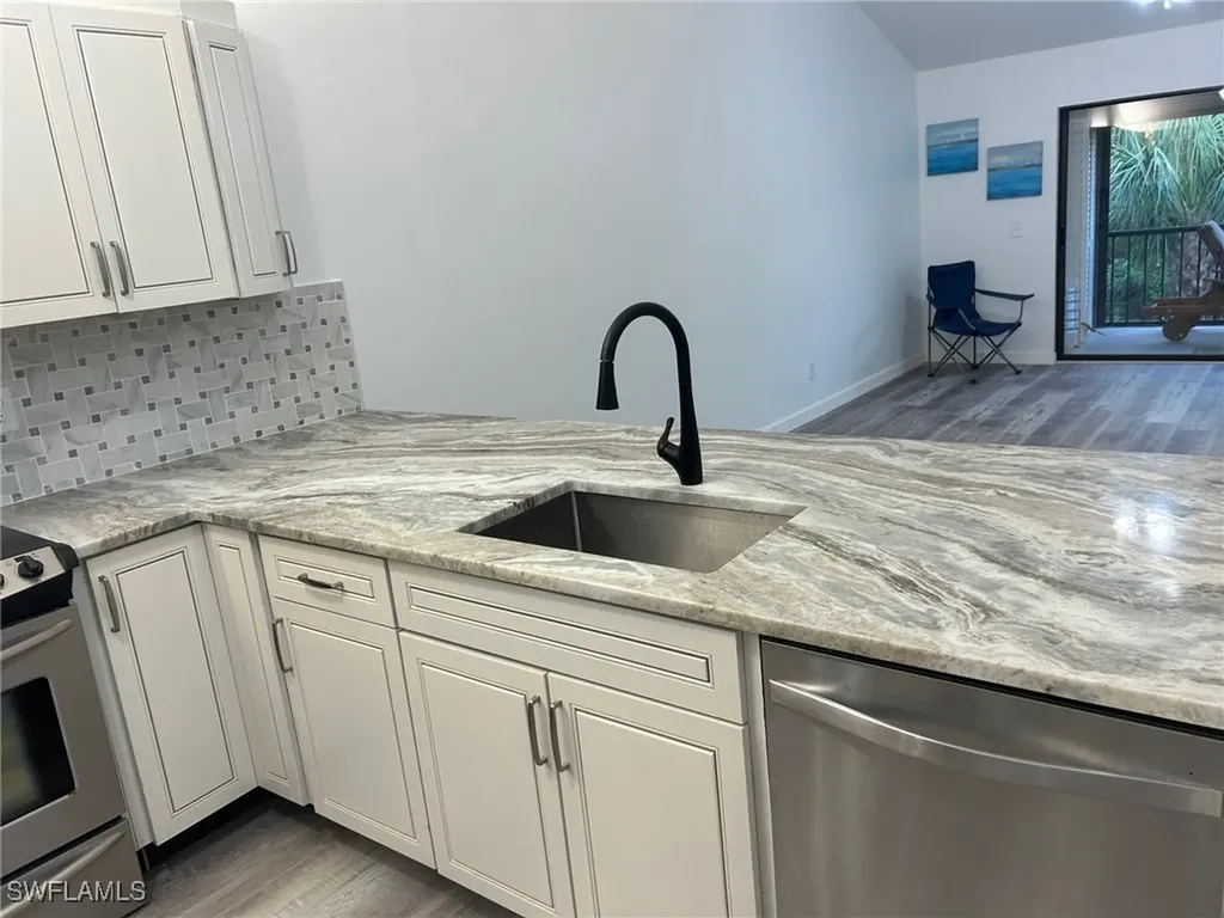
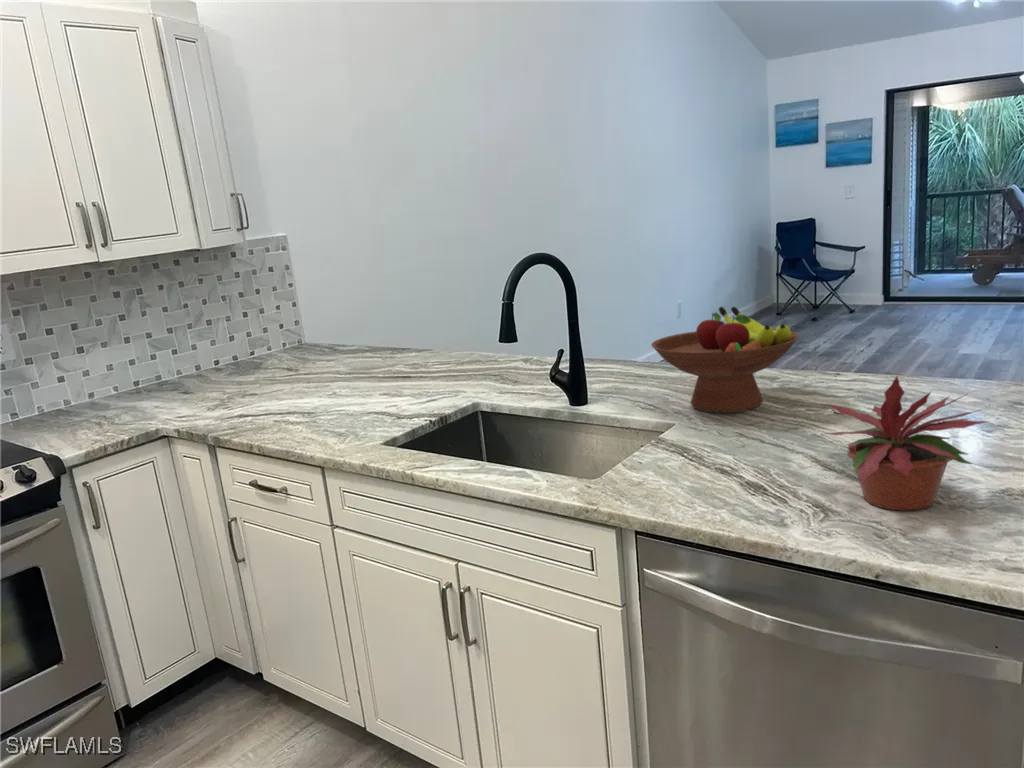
+ fruit bowl [650,306,800,414]
+ potted plant [821,374,991,511]
